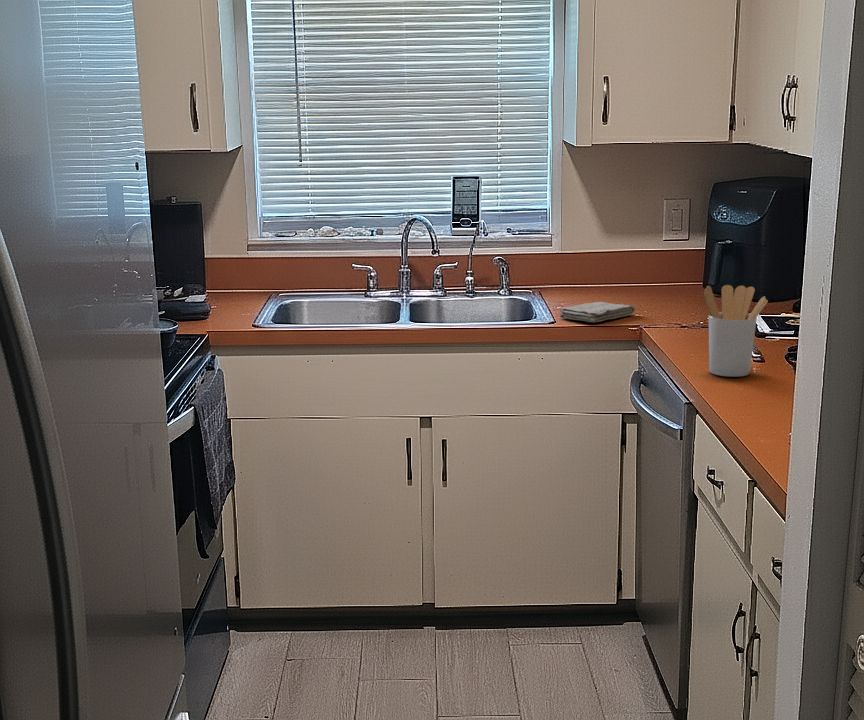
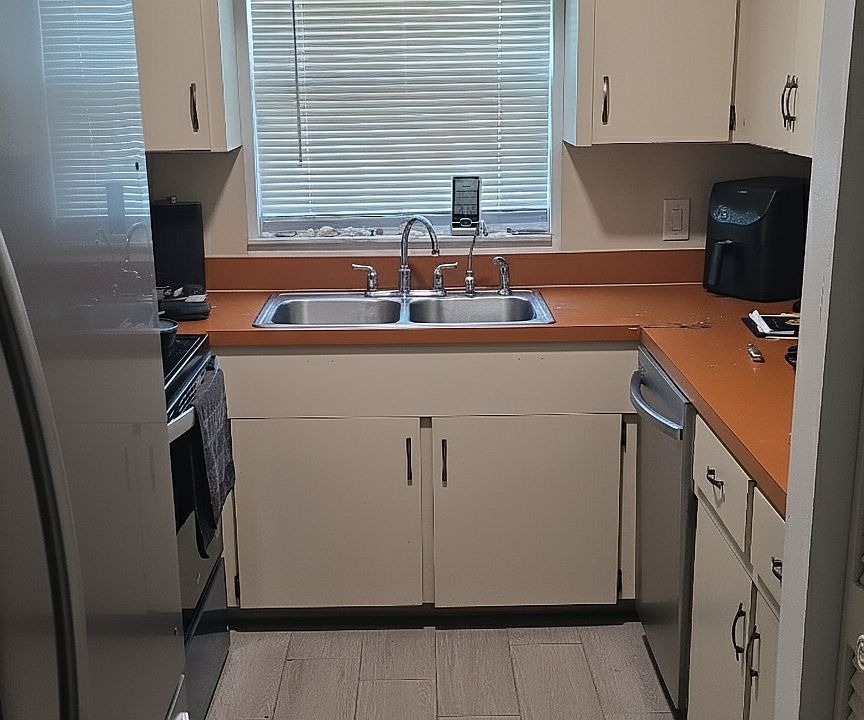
- washcloth [559,301,636,323]
- utensil holder [703,284,769,378]
